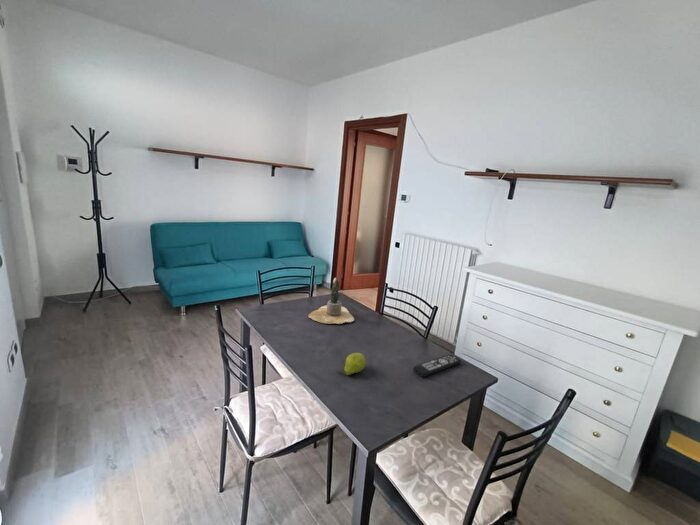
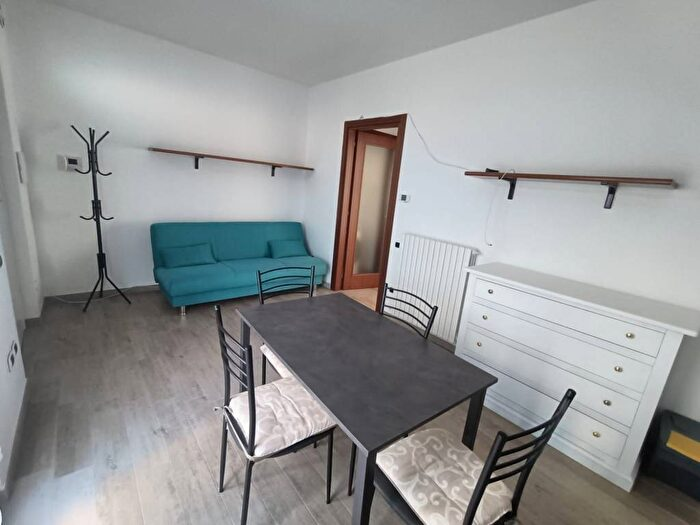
- remote control [412,353,462,378]
- fruit [336,352,367,376]
- potted cactus [307,277,355,325]
